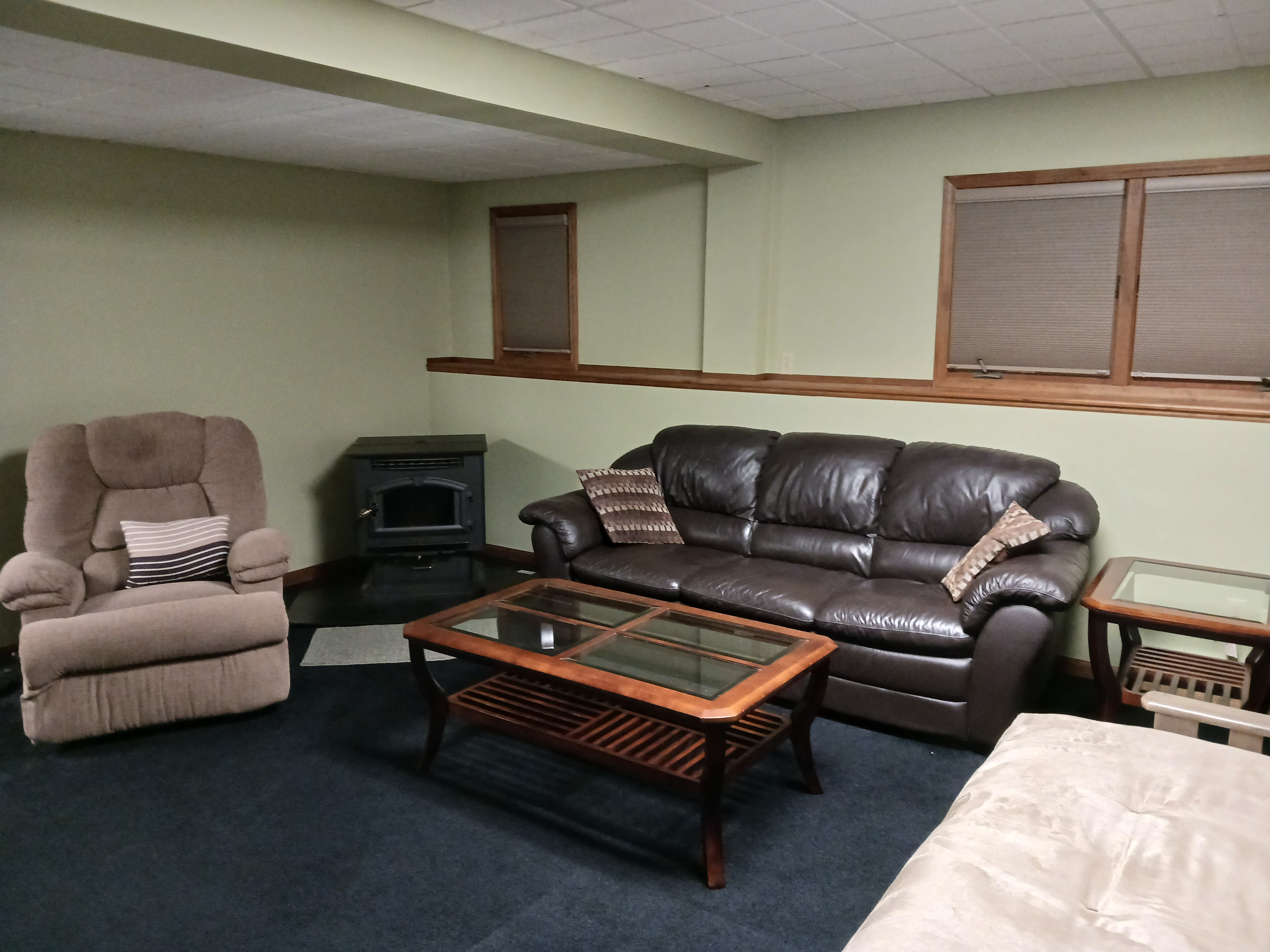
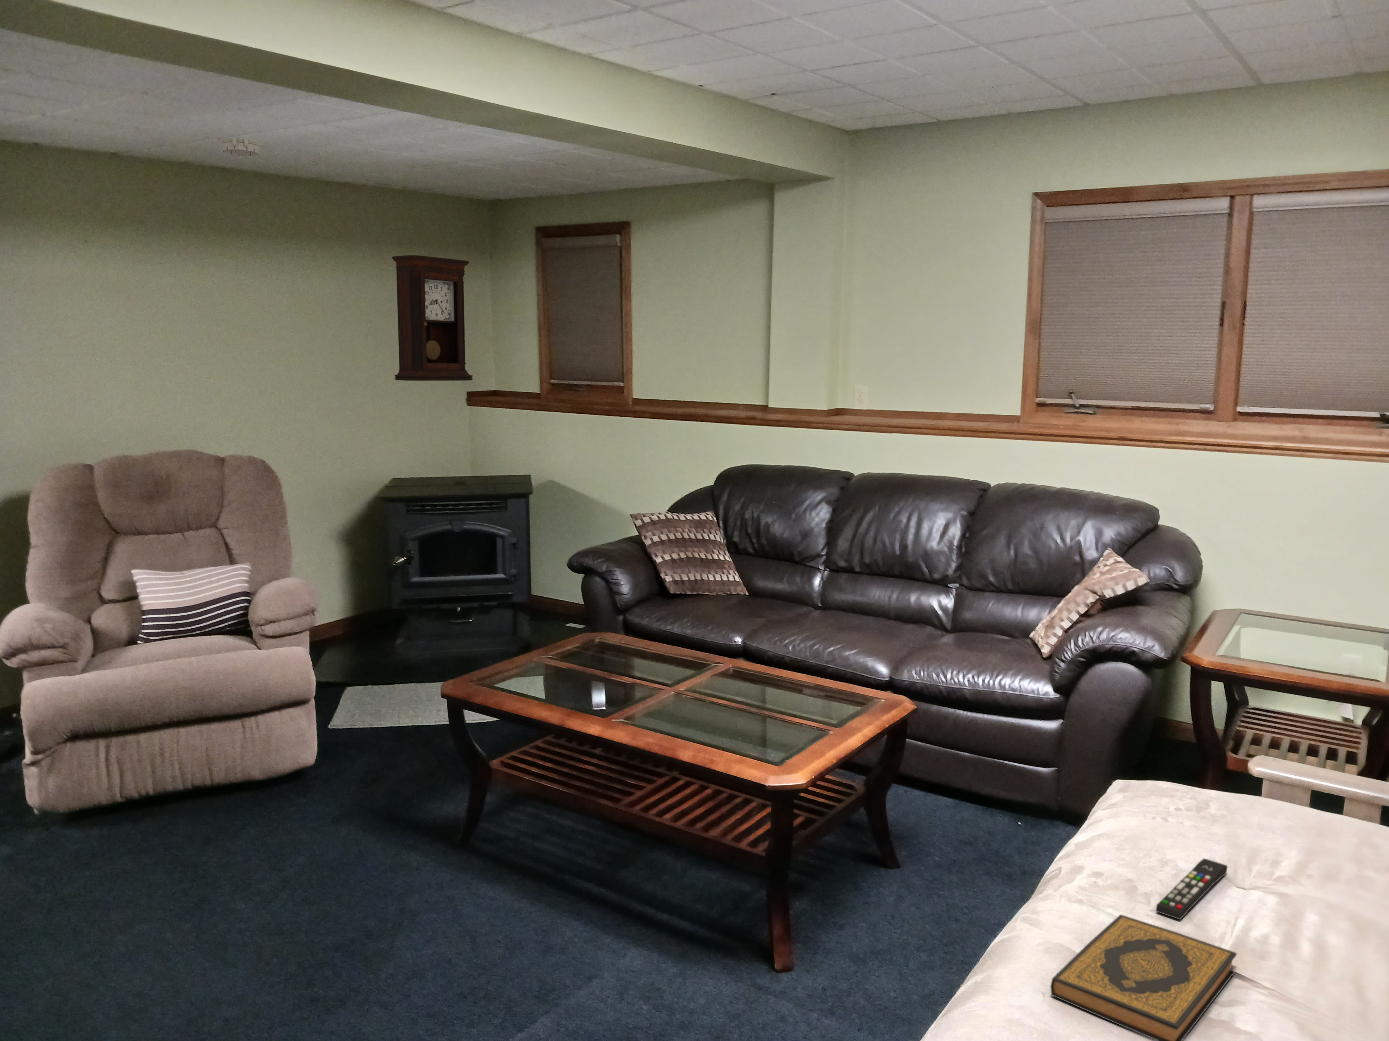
+ smoke detector [221,137,260,156]
+ pendulum clock [392,255,474,381]
+ remote control [1155,858,1228,920]
+ hardback book [1050,914,1237,1041]
